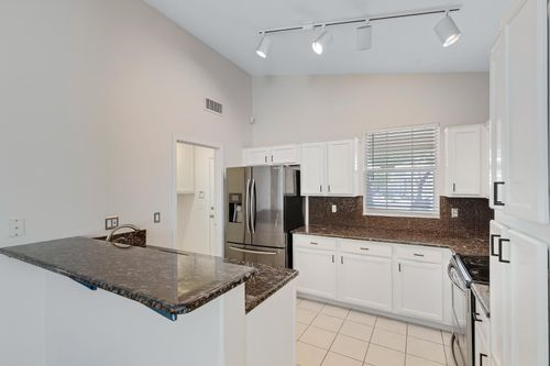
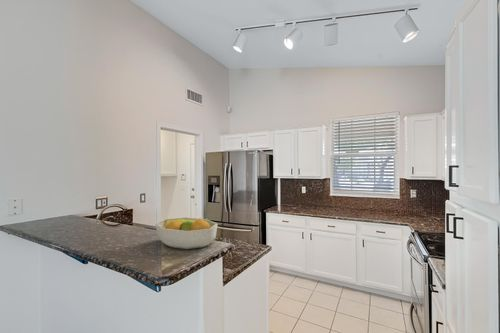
+ fruit bowl [155,217,218,250]
